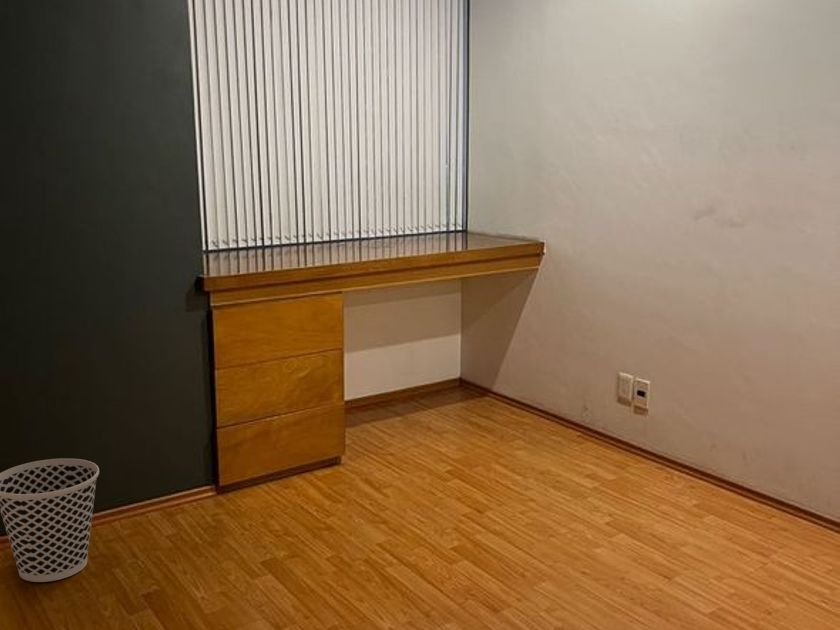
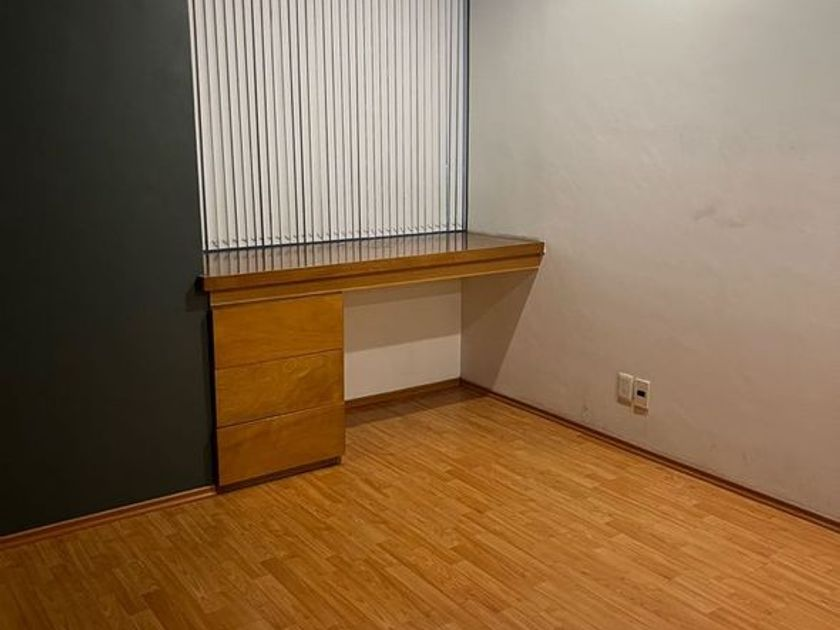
- wastebasket [0,458,100,583]
